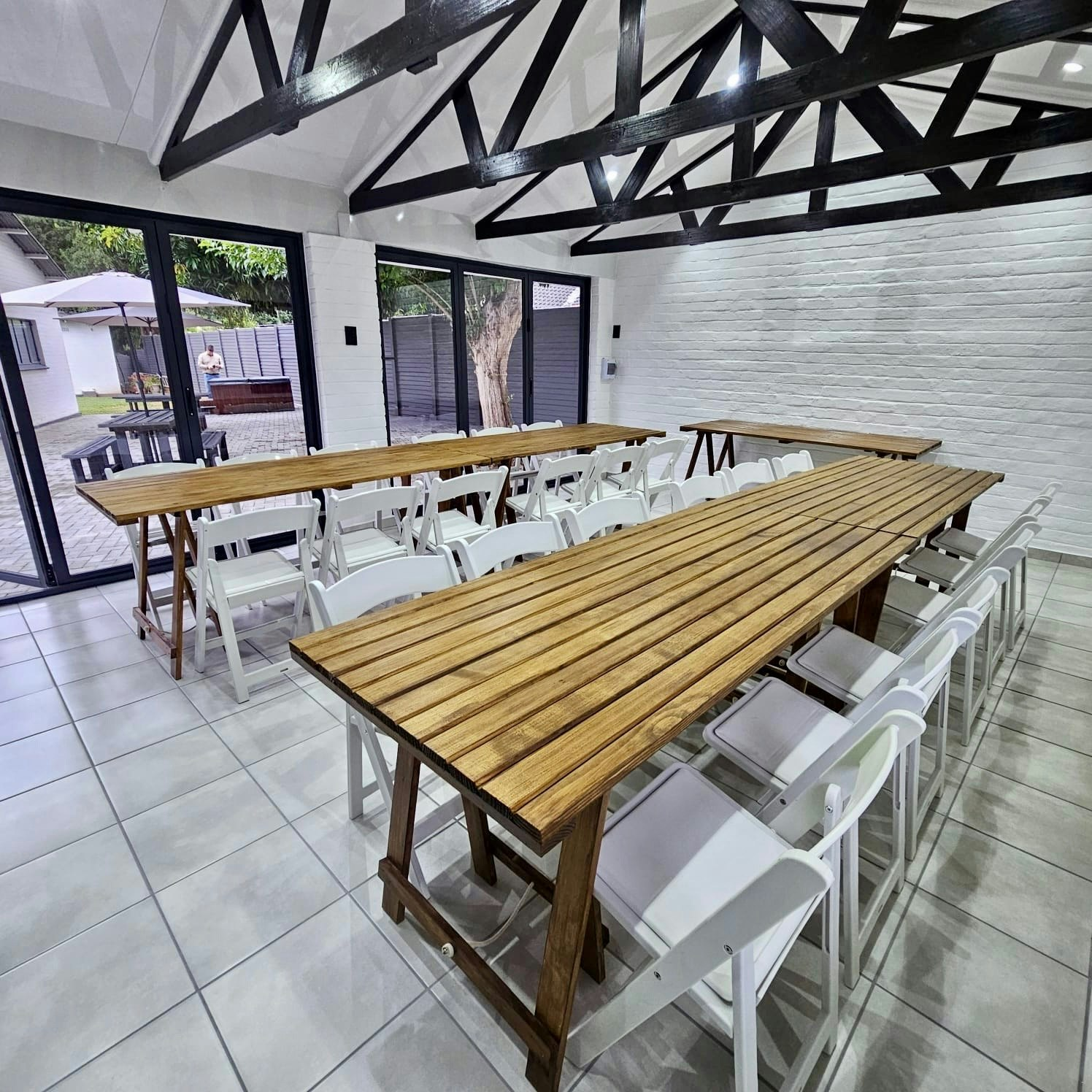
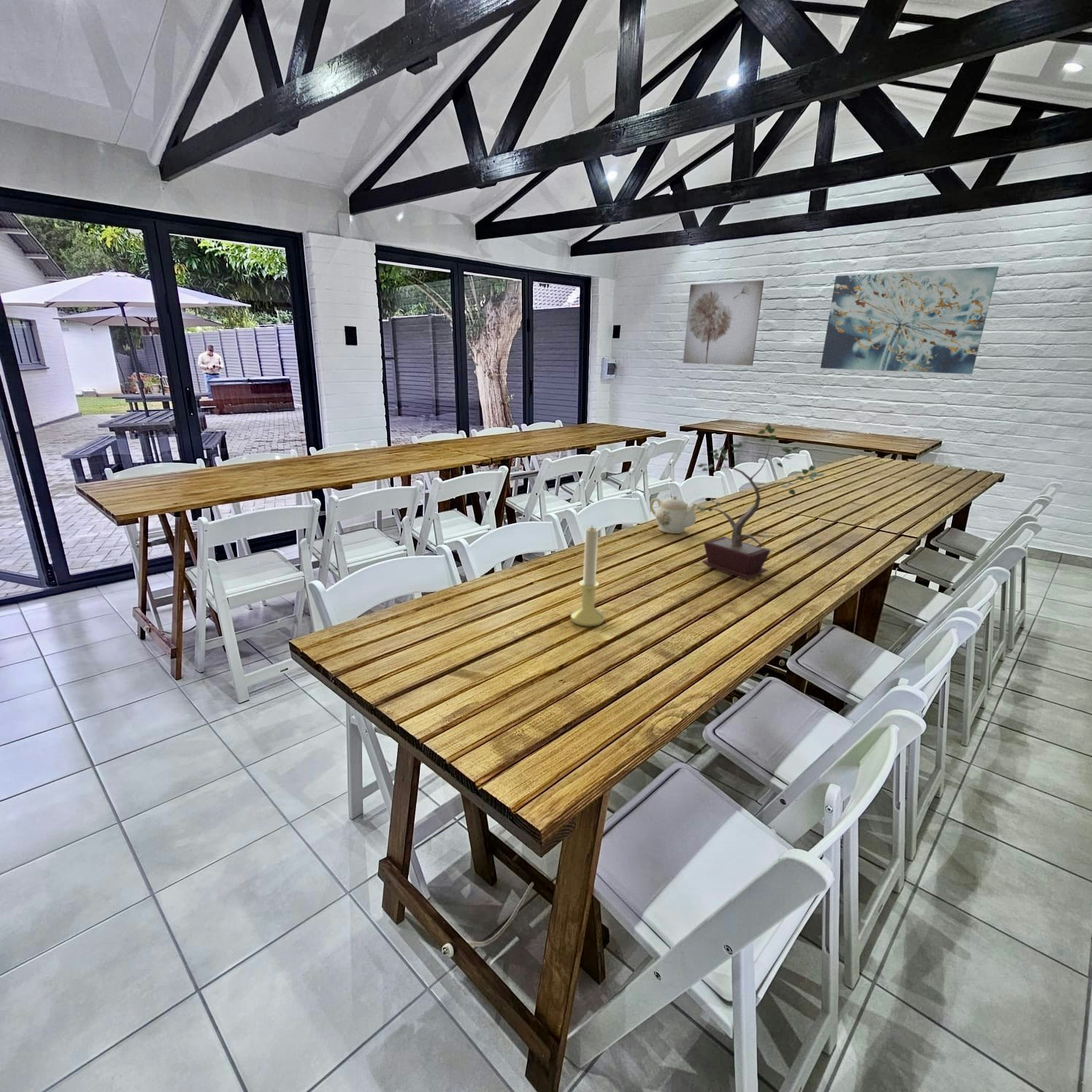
+ wall art [820,266,999,375]
+ candle holder [570,524,605,628]
+ potted plant [693,423,826,580]
+ teapot [649,495,699,534]
+ wall art [683,280,765,366]
